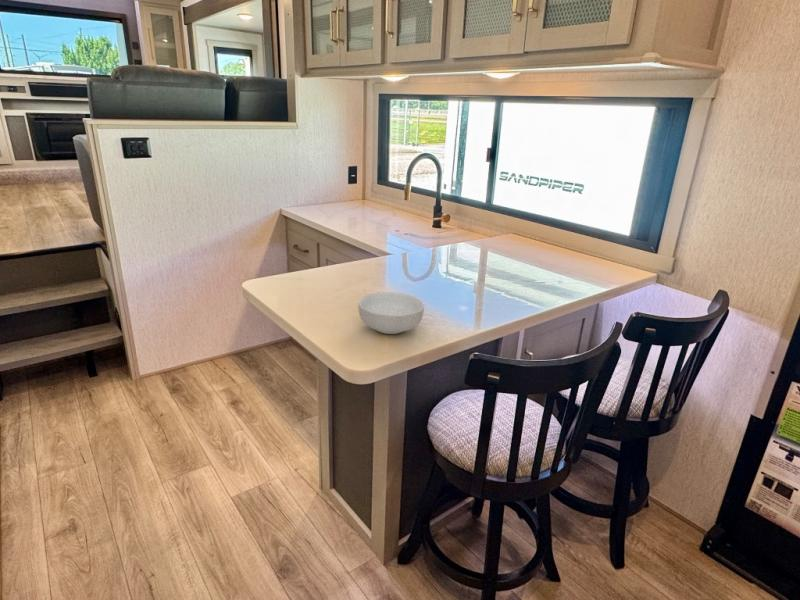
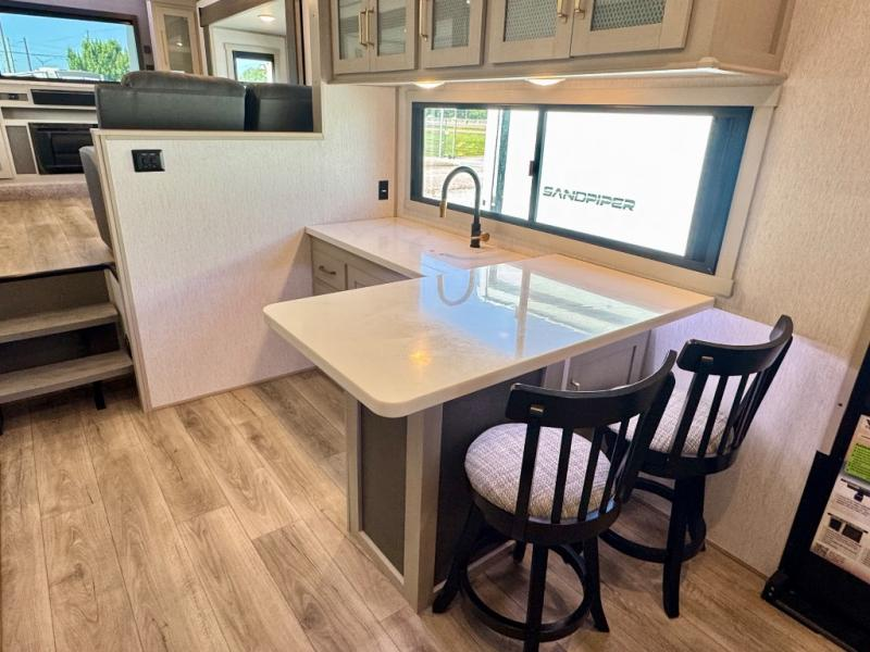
- cereal bowl [357,291,425,335]
